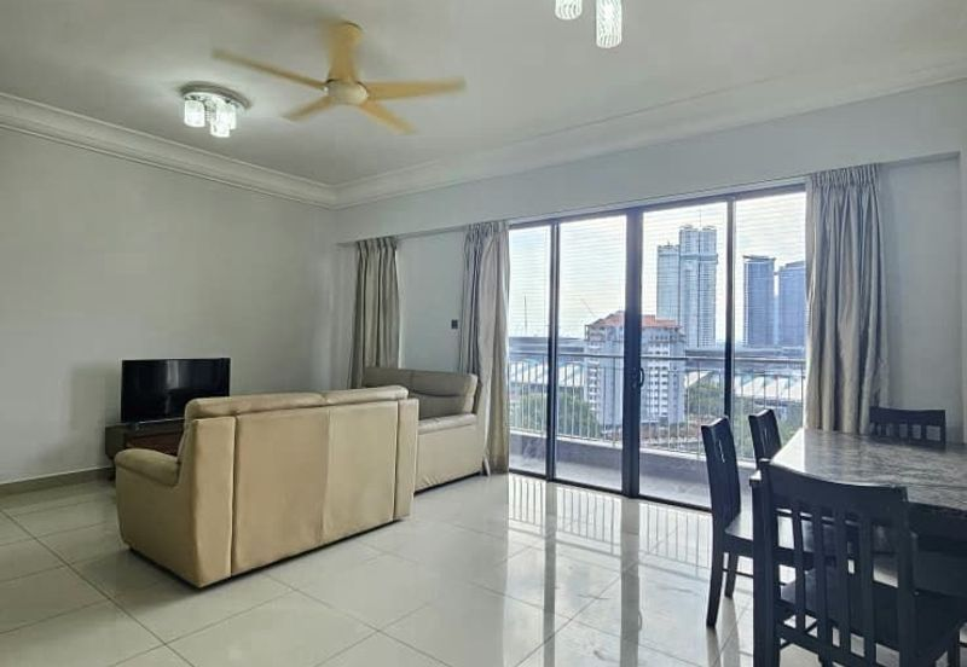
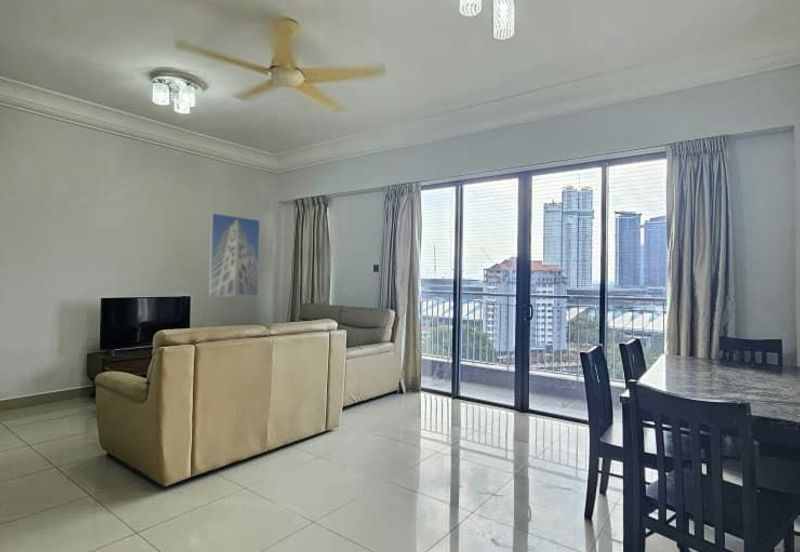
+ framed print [208,212,261,297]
